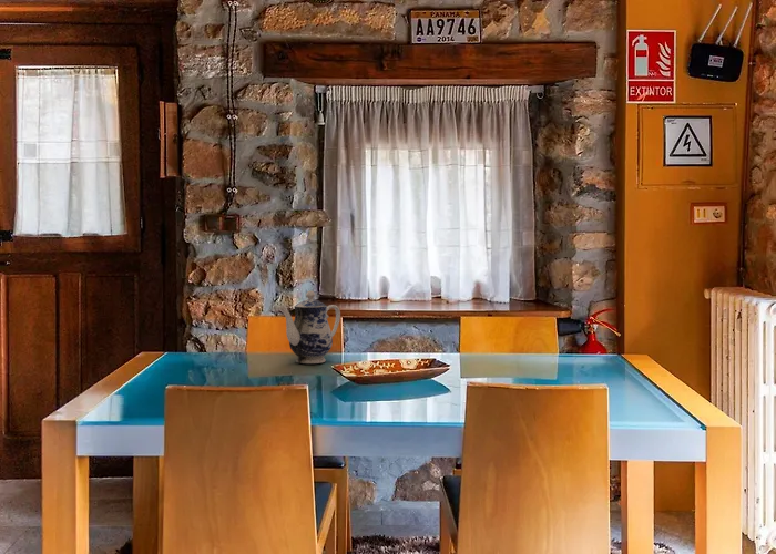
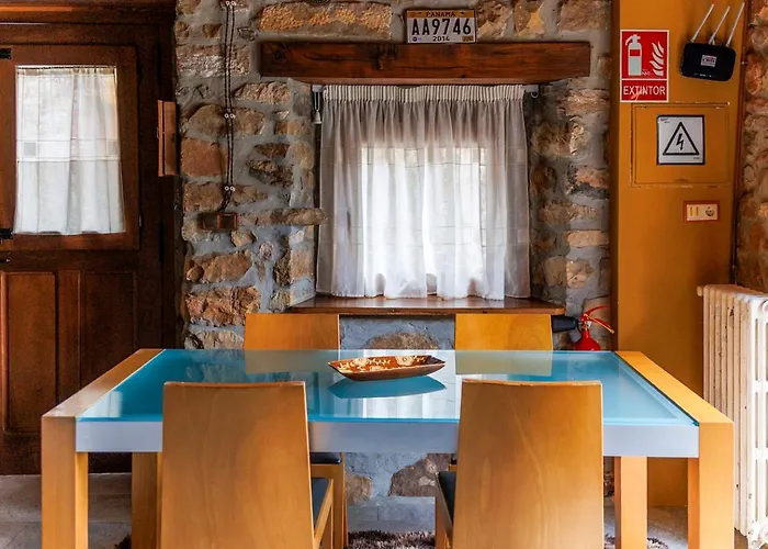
- teapot [278,289,341,365]
